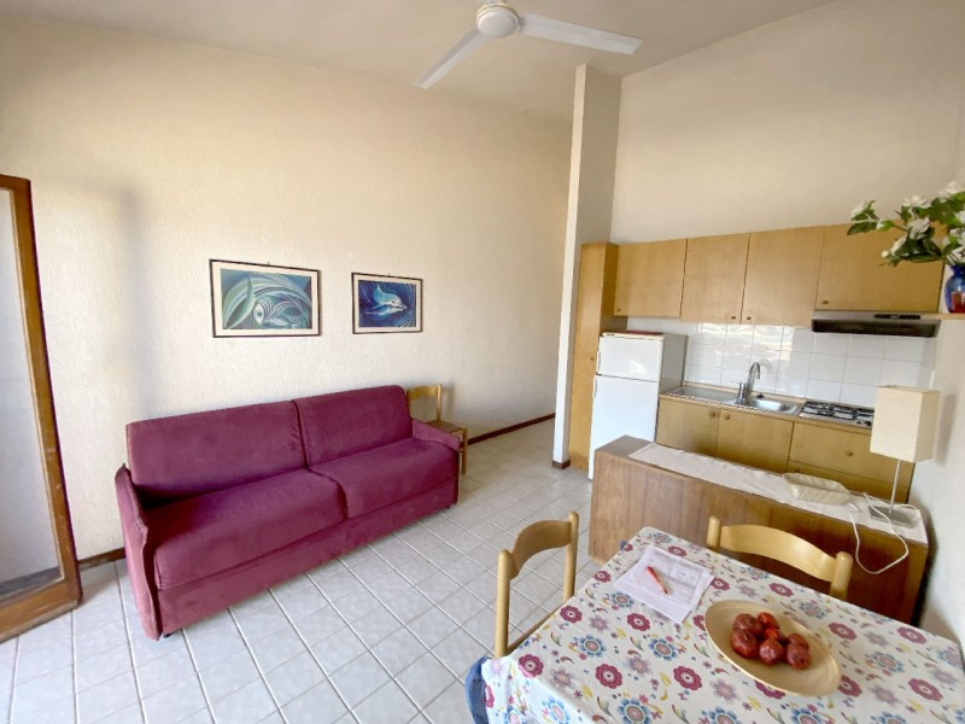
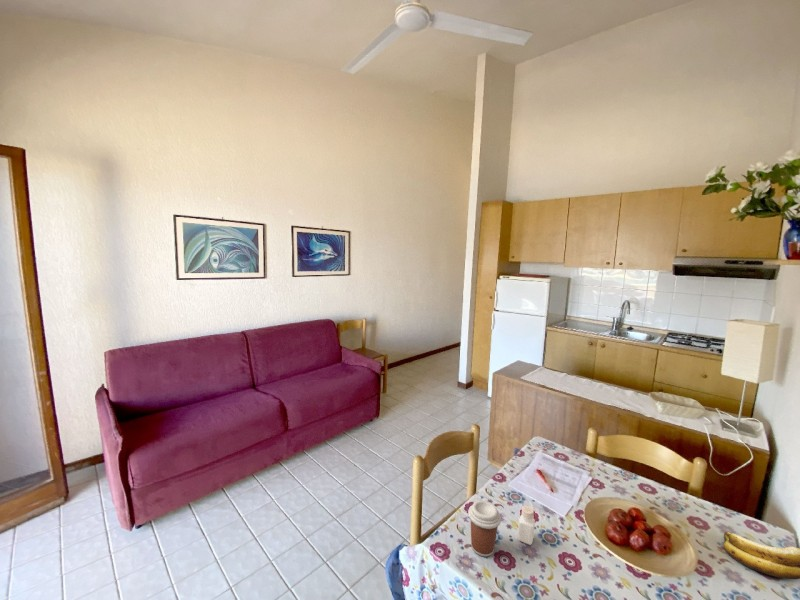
+ banana [722,531,800,580]
+ pepper shaker [517,505,536,546]
+ coffee cup [467,499,502,558]
